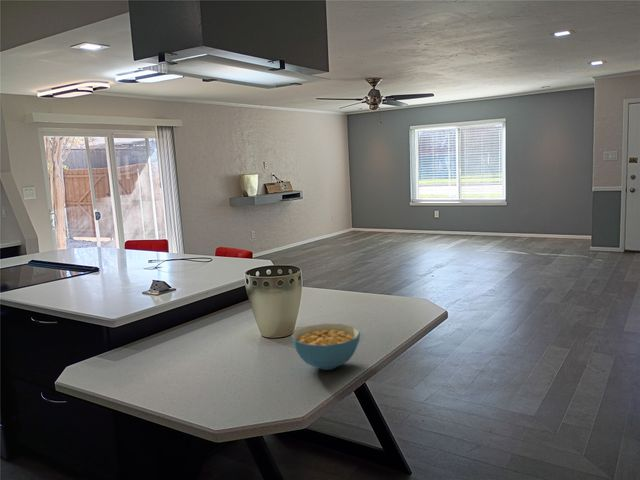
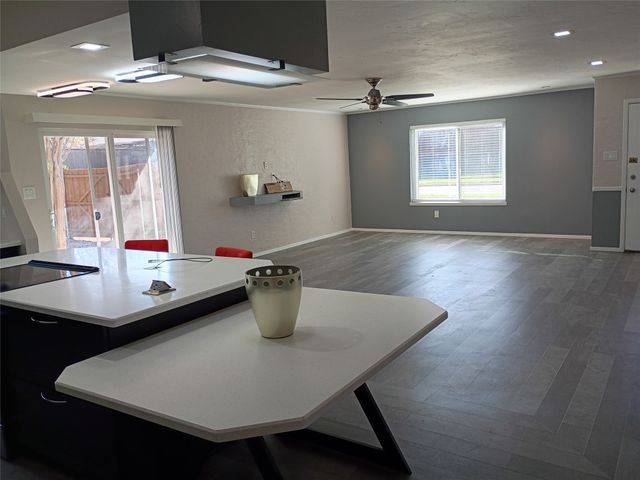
- cereal bowl [290,323,361,371]
